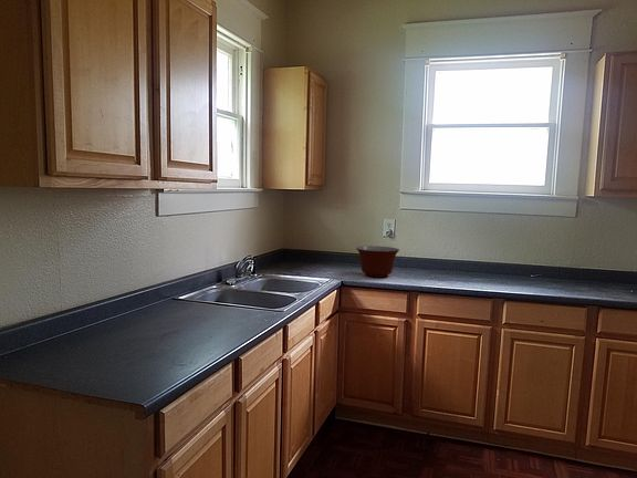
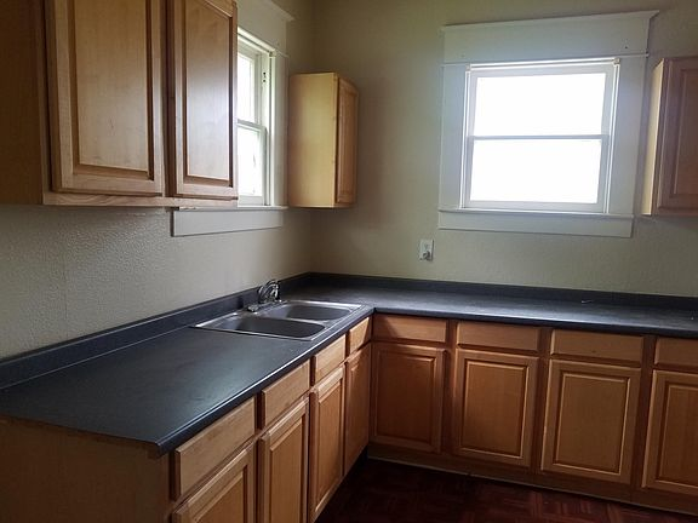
- mixing bowl [355,245,400,279]
